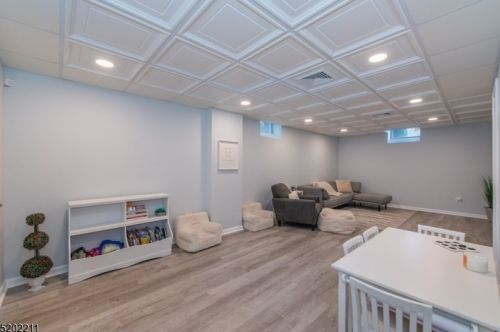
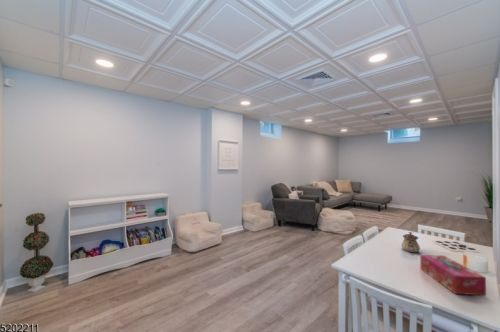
+ tissue box [419,254,487,297]
+ teapot [400,231,421,253]
